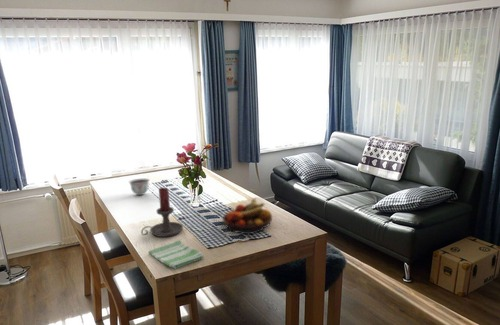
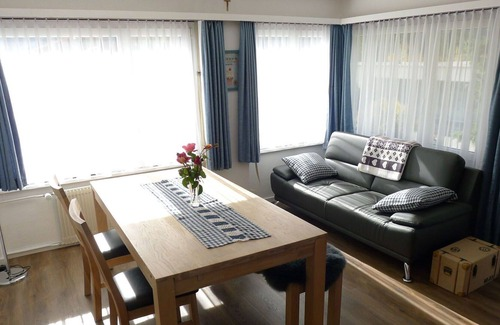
- dish towel [148,239,205,269]
- fruit bowl [221,197,273,235]
- candle holder [140,187,184,238]
- bowl [128,178,150,196]
